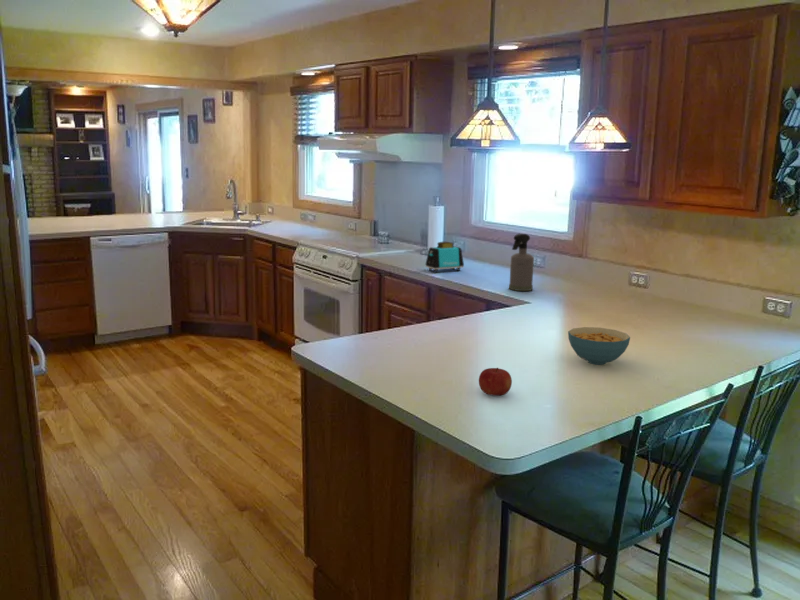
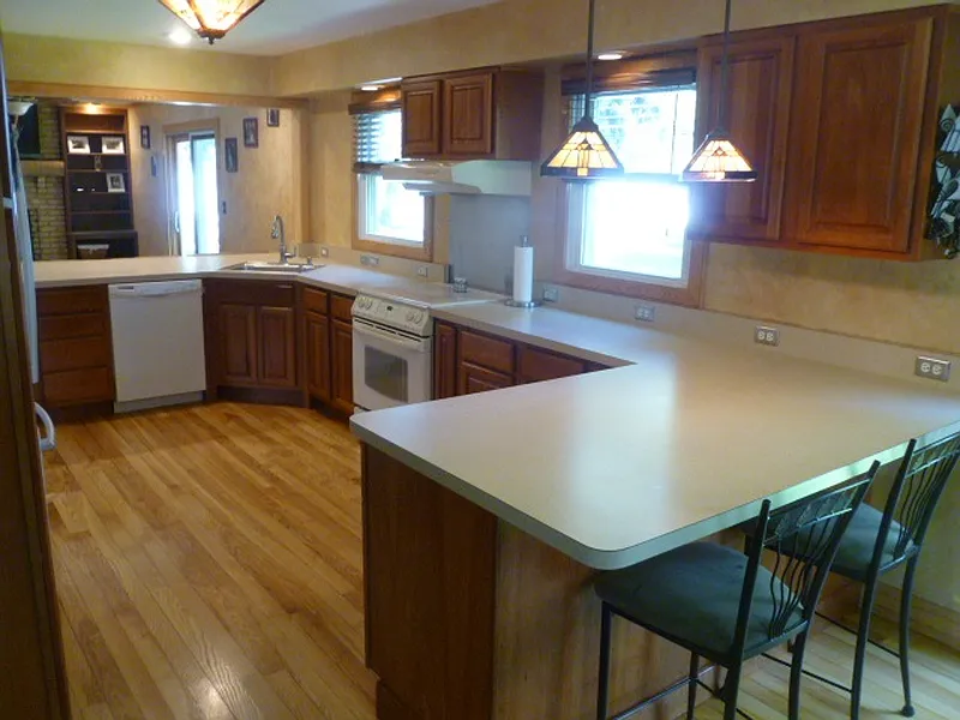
- fruit [478,367,513,397]
- toaster [424,241,465,273]
- cereal bowl [567,326,631,366]
- spray bottle [508,233,535,292]
